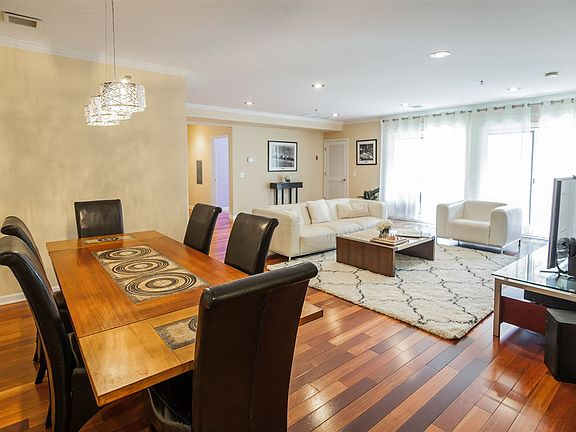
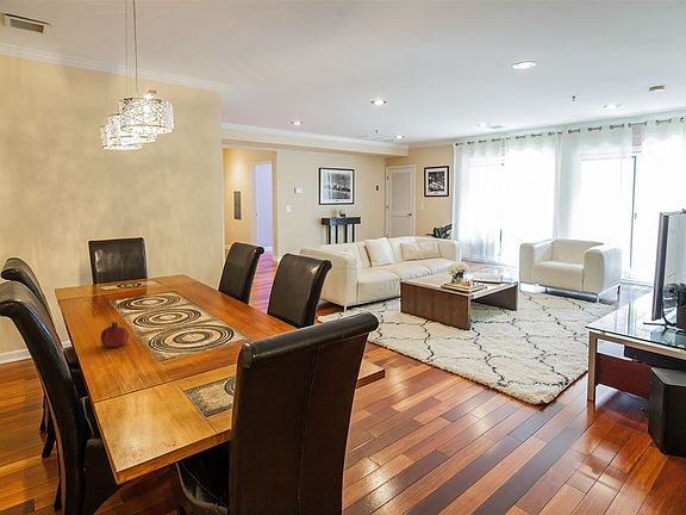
+ fruit [100,321,130,348]
